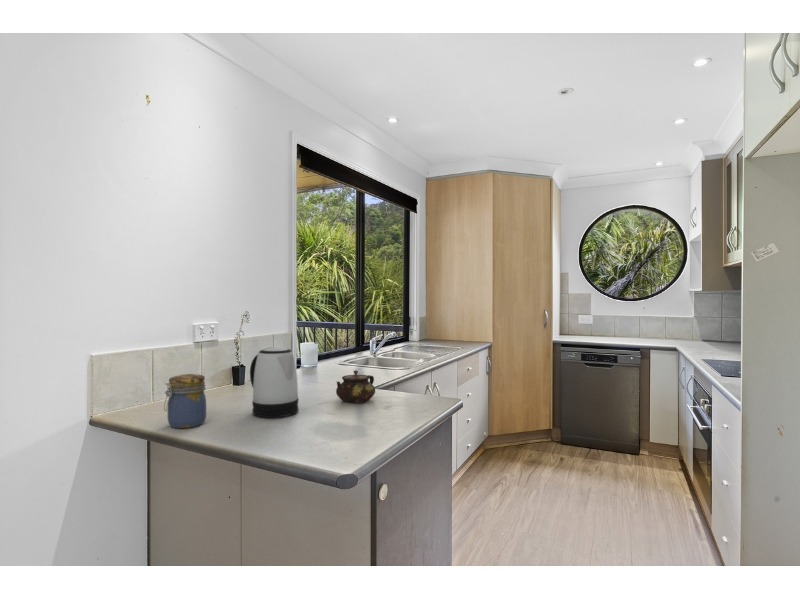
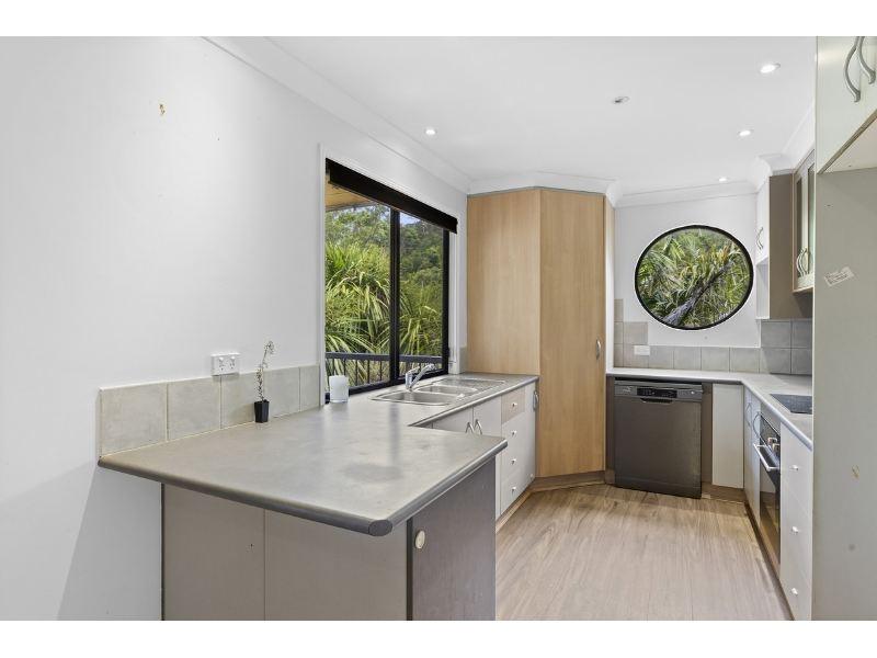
- jar [163,373,207,429]
- kettle [249,346,299,418]
- teapot [335,369,376,404]
